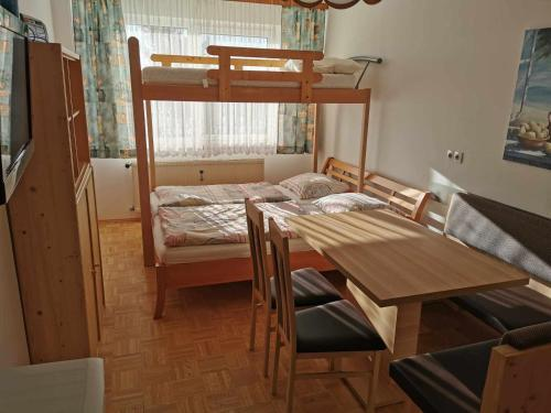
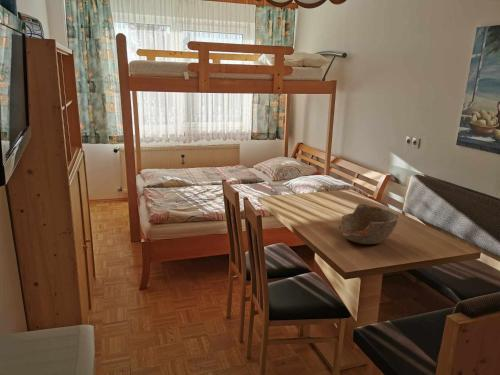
+ bowl [338,203,400,245]
